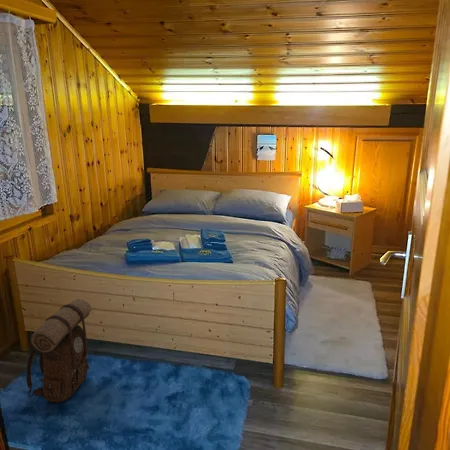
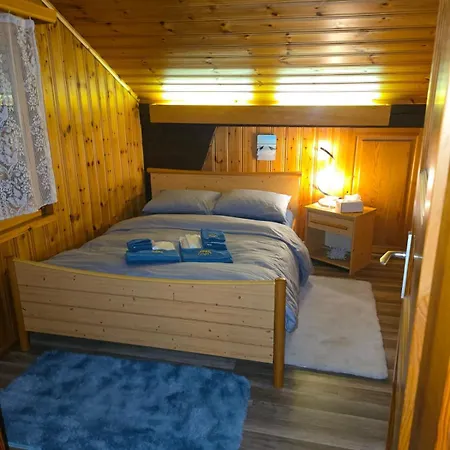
- backpack [25,298,93,403]
